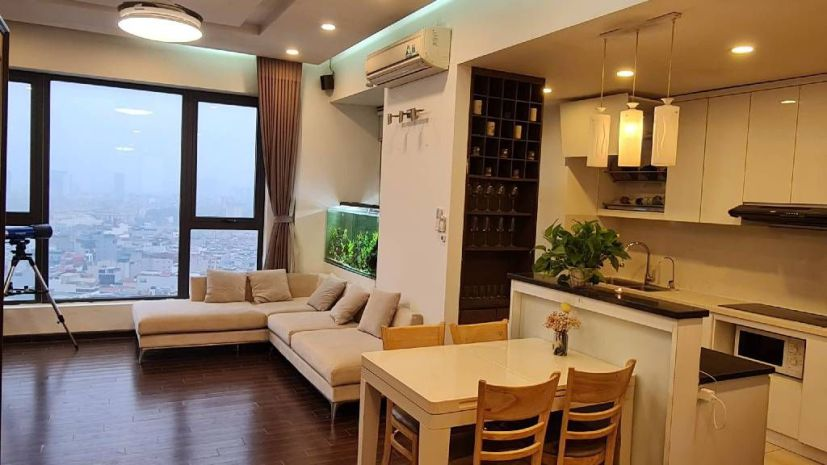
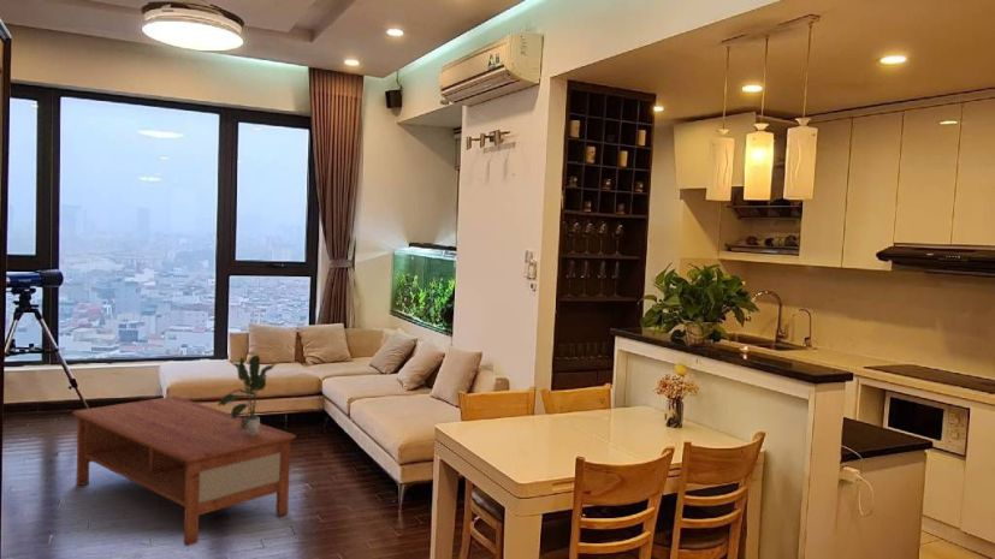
+ potted plant [217,355,277,436]
+ coffee table [71,396,297,547]
